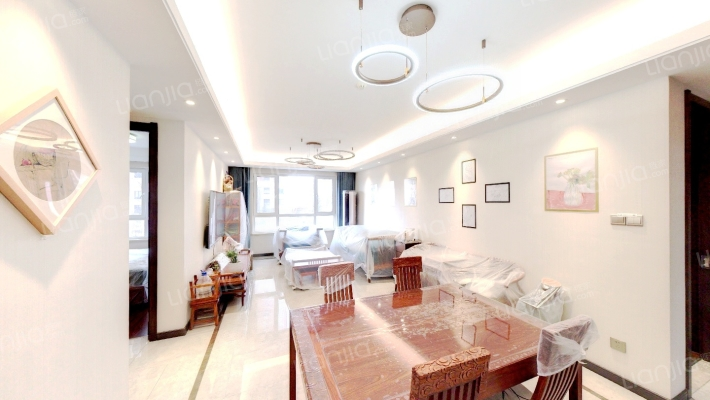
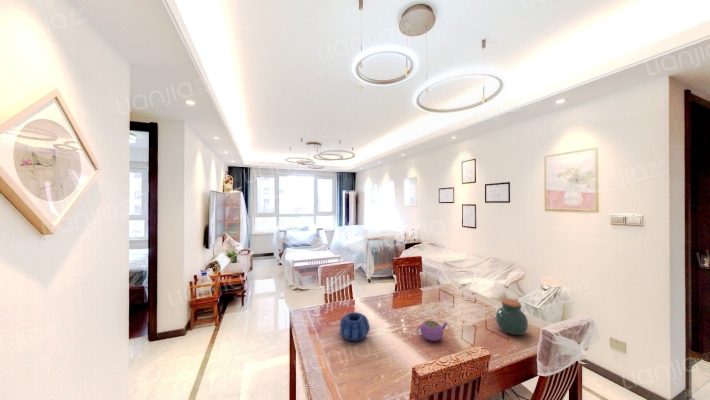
+ teapot [416,319,448,342]
+ jar [495,298,529,336]
+ decorative bowl [339,311,371,342]
